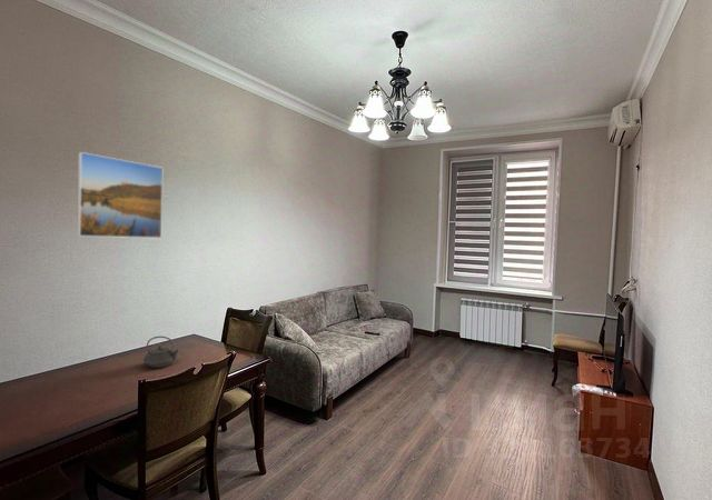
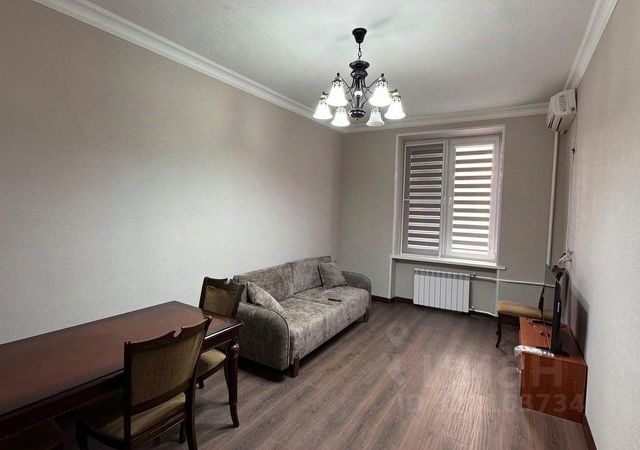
- teapot [142,336,180,369]
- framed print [76,151,164,239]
